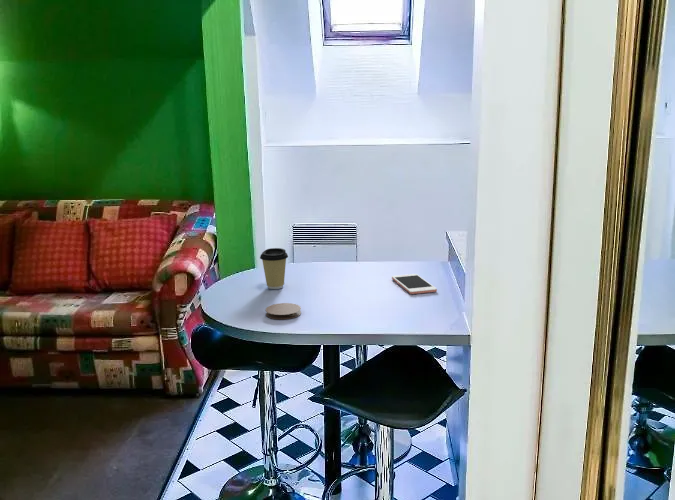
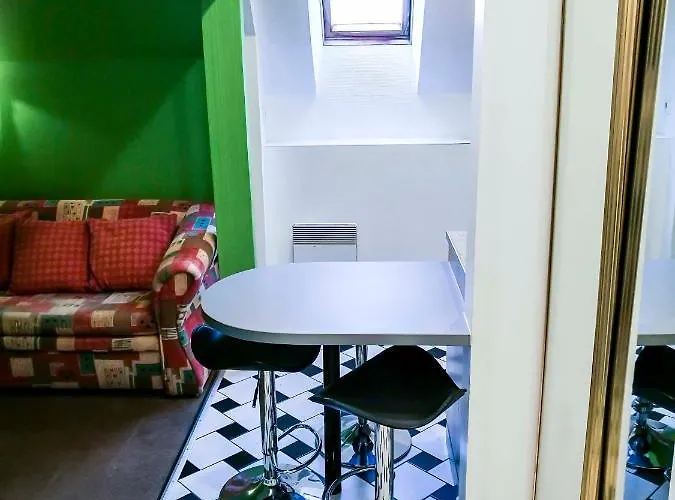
- coaster [265,302,302,320]
- cell phone [391,273,438,295]
- coffee cup [259,247,289,290]
